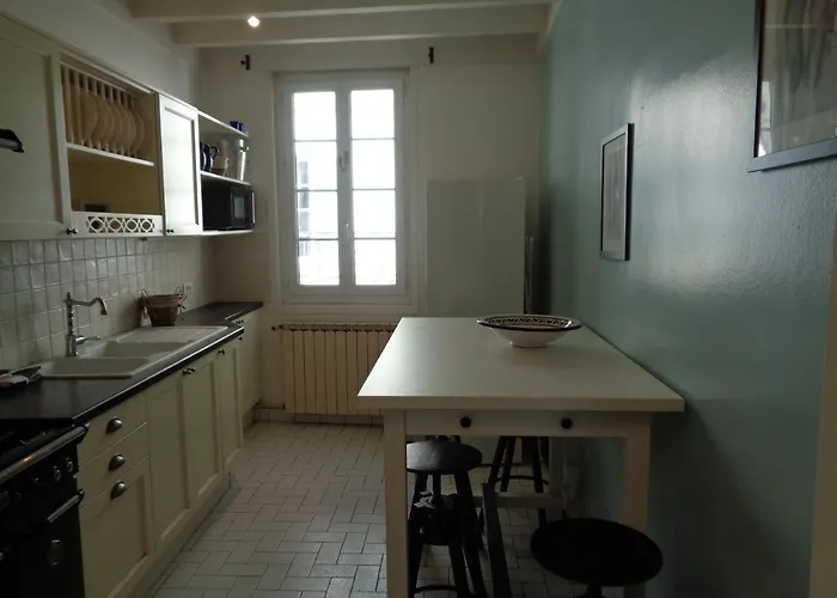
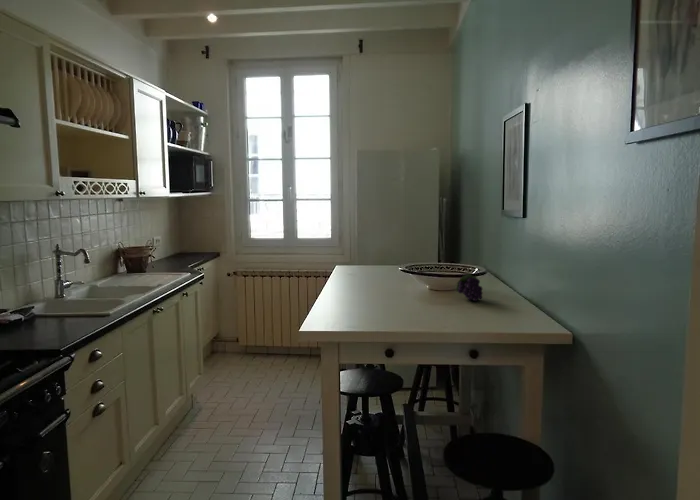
+ fruit [455,273,484,302]
